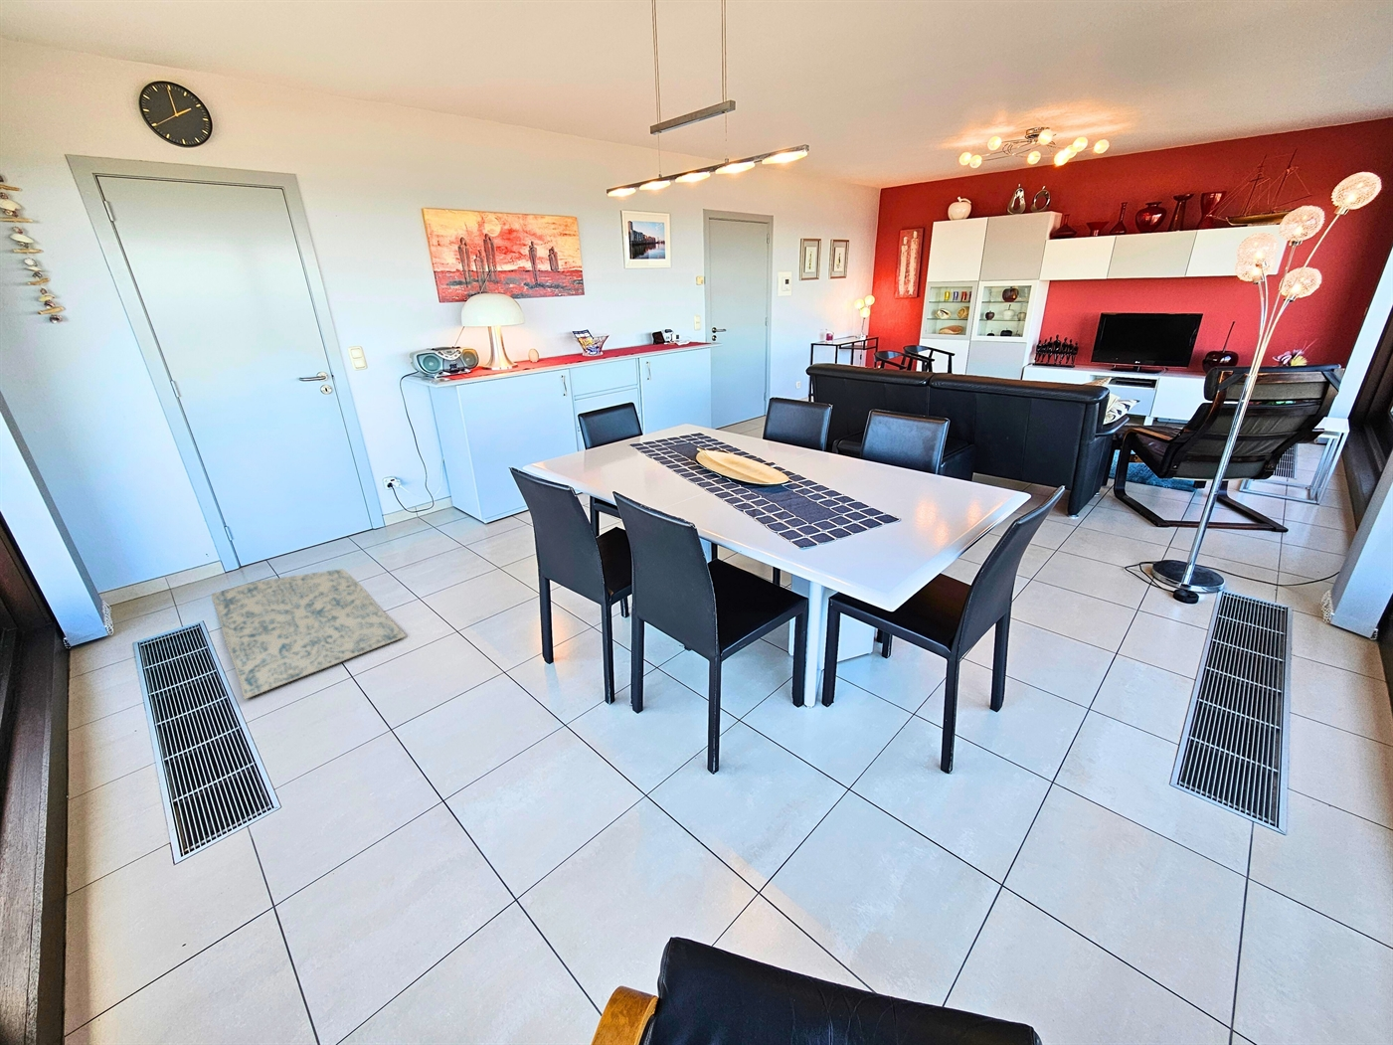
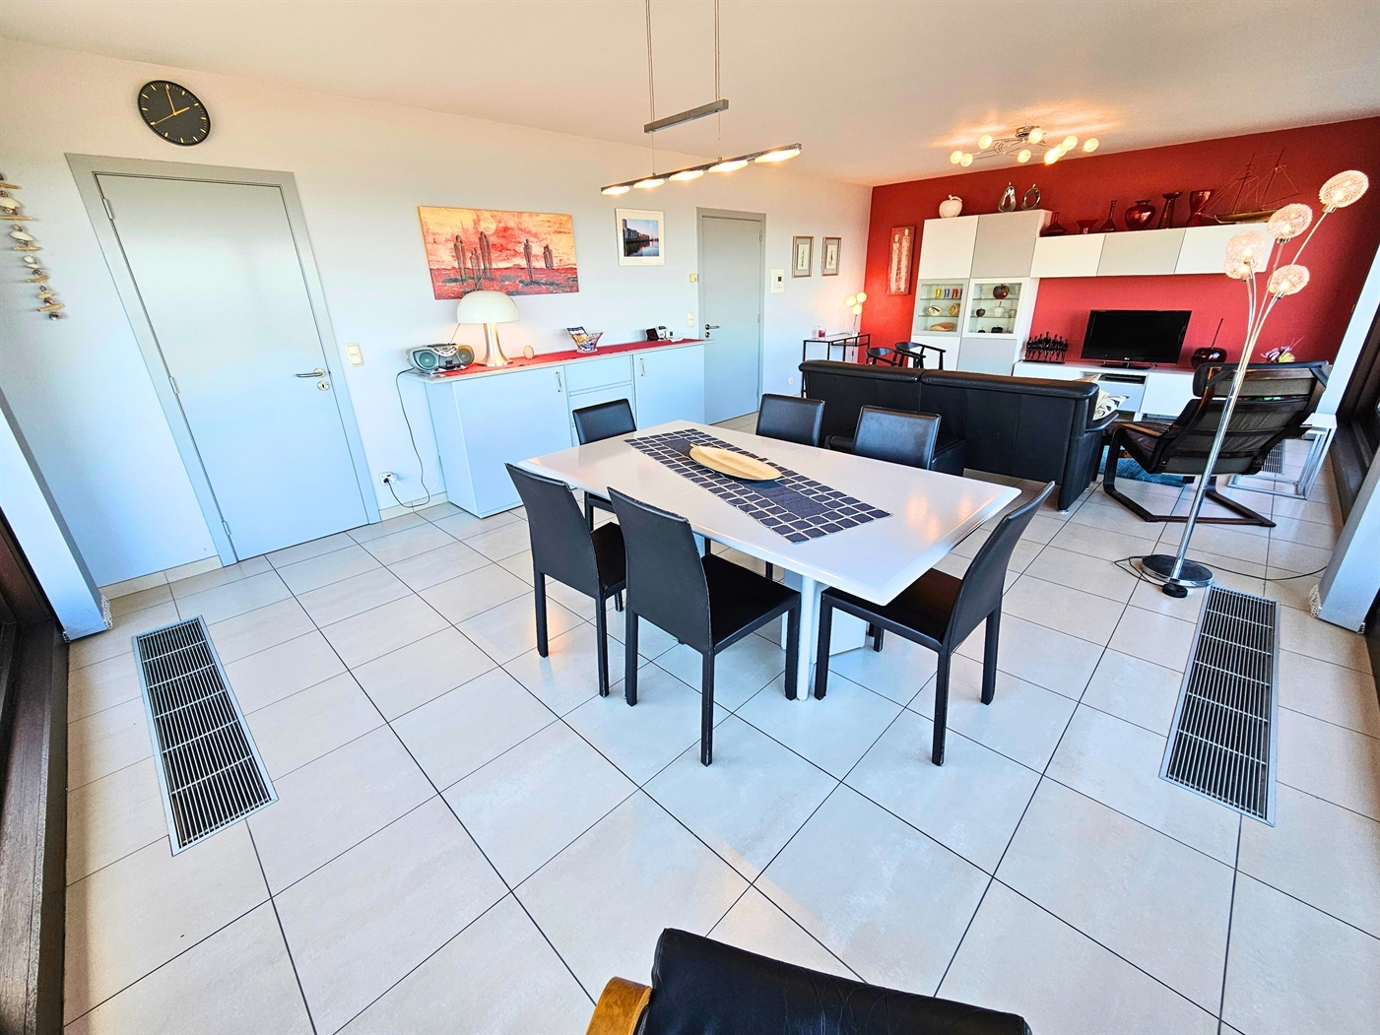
- rug [211,568,406,700]
